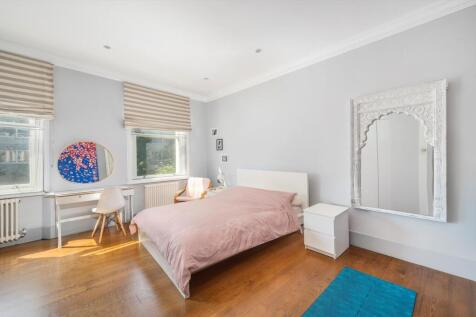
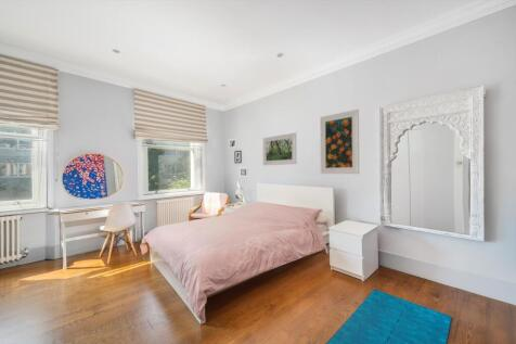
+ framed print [319,109,360,175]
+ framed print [262,131,298,166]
